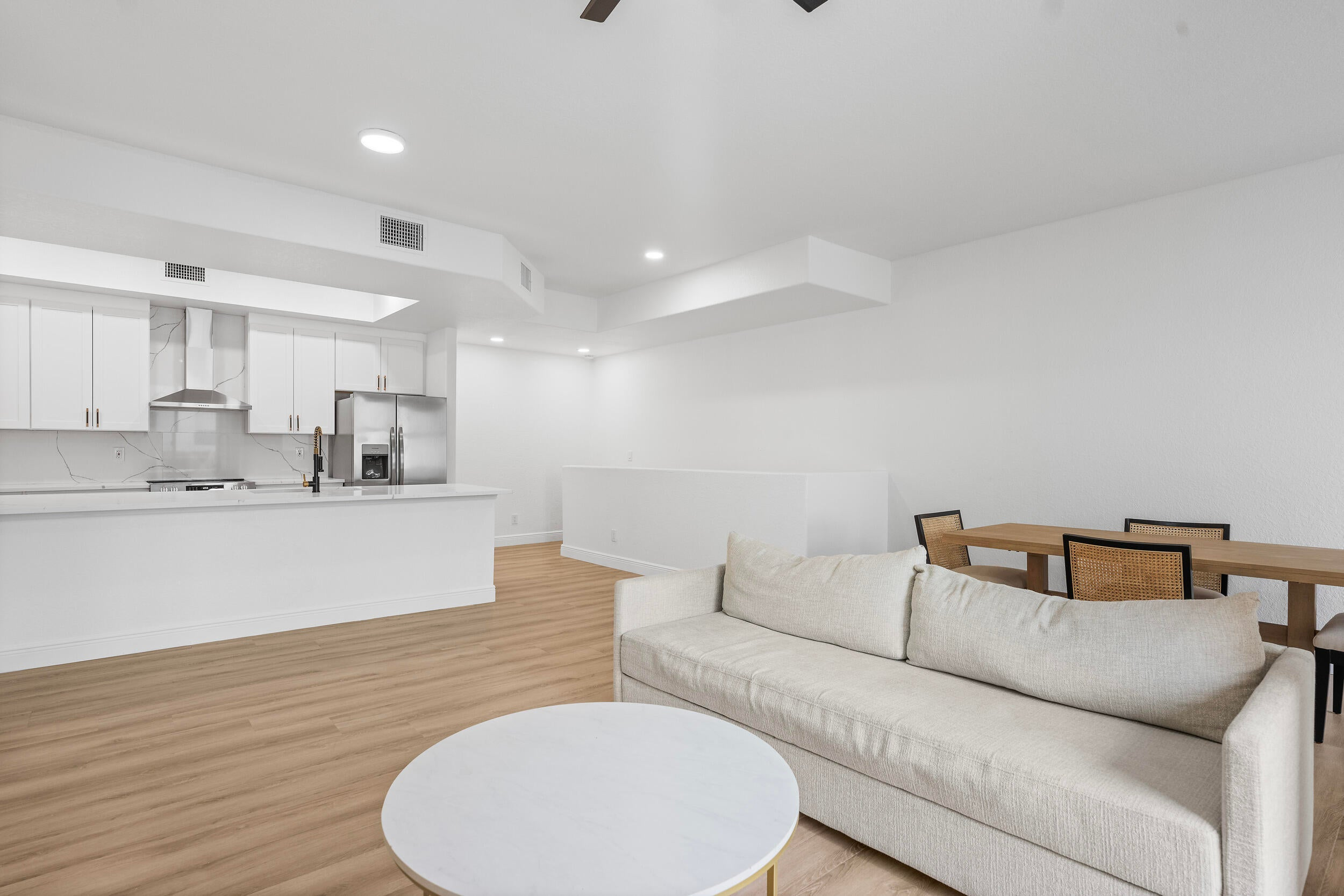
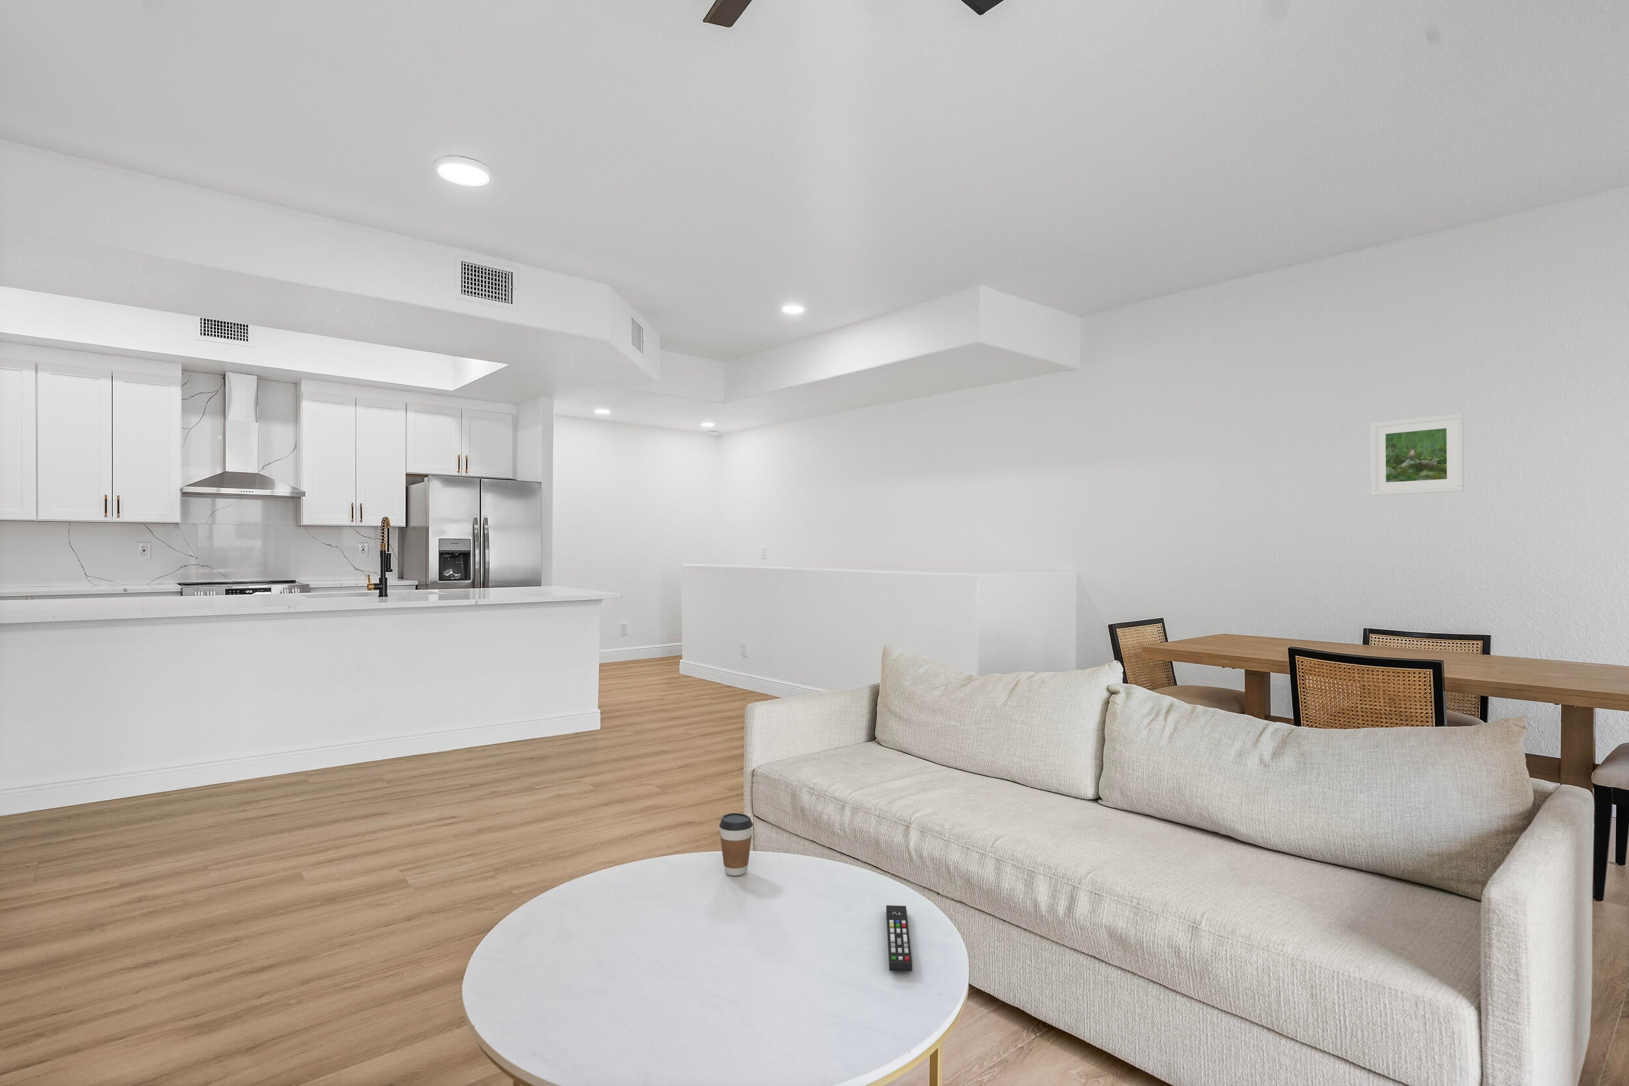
+ coffee cup [719,812,753,876]
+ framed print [1371,413,1465,497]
+ remote control [886,905,913,972]
